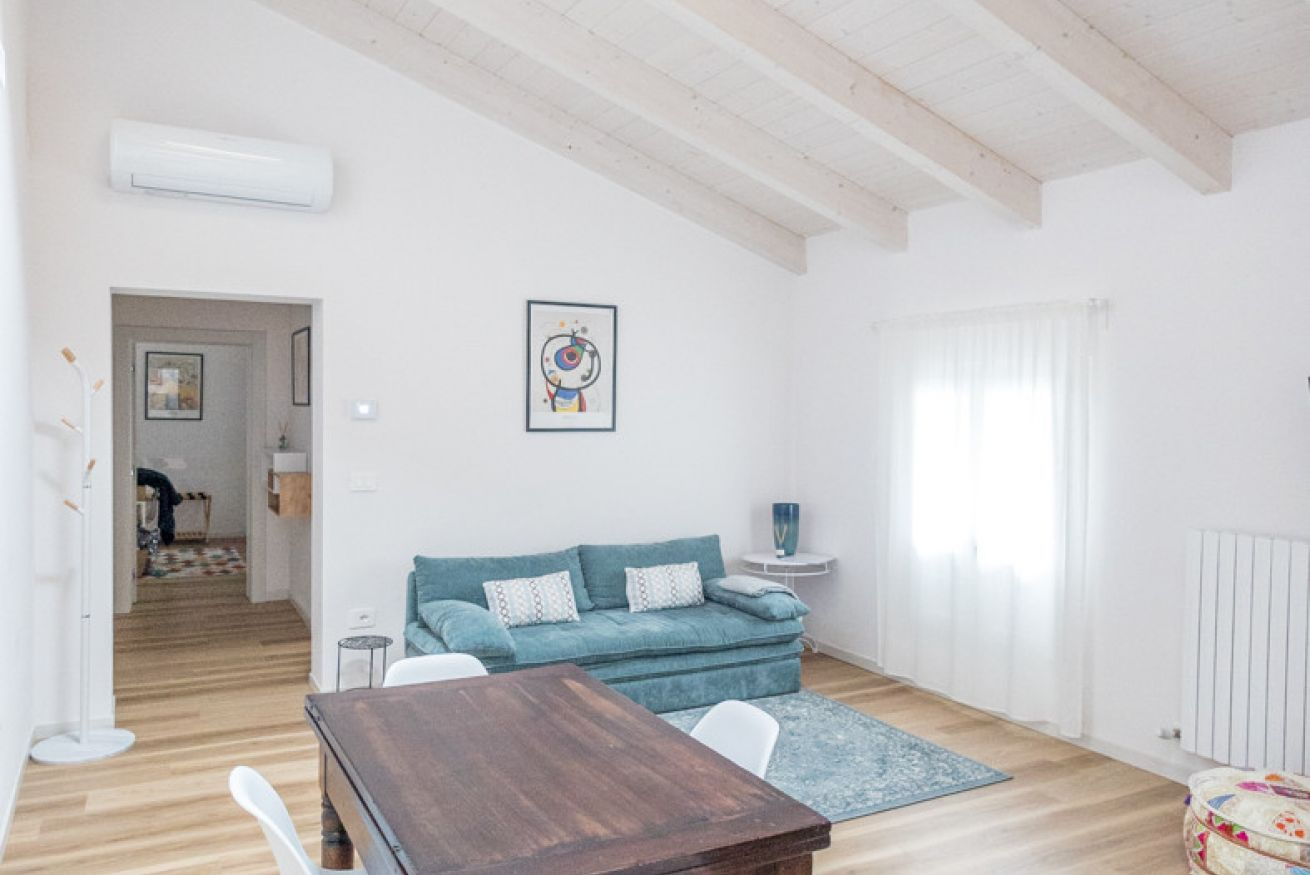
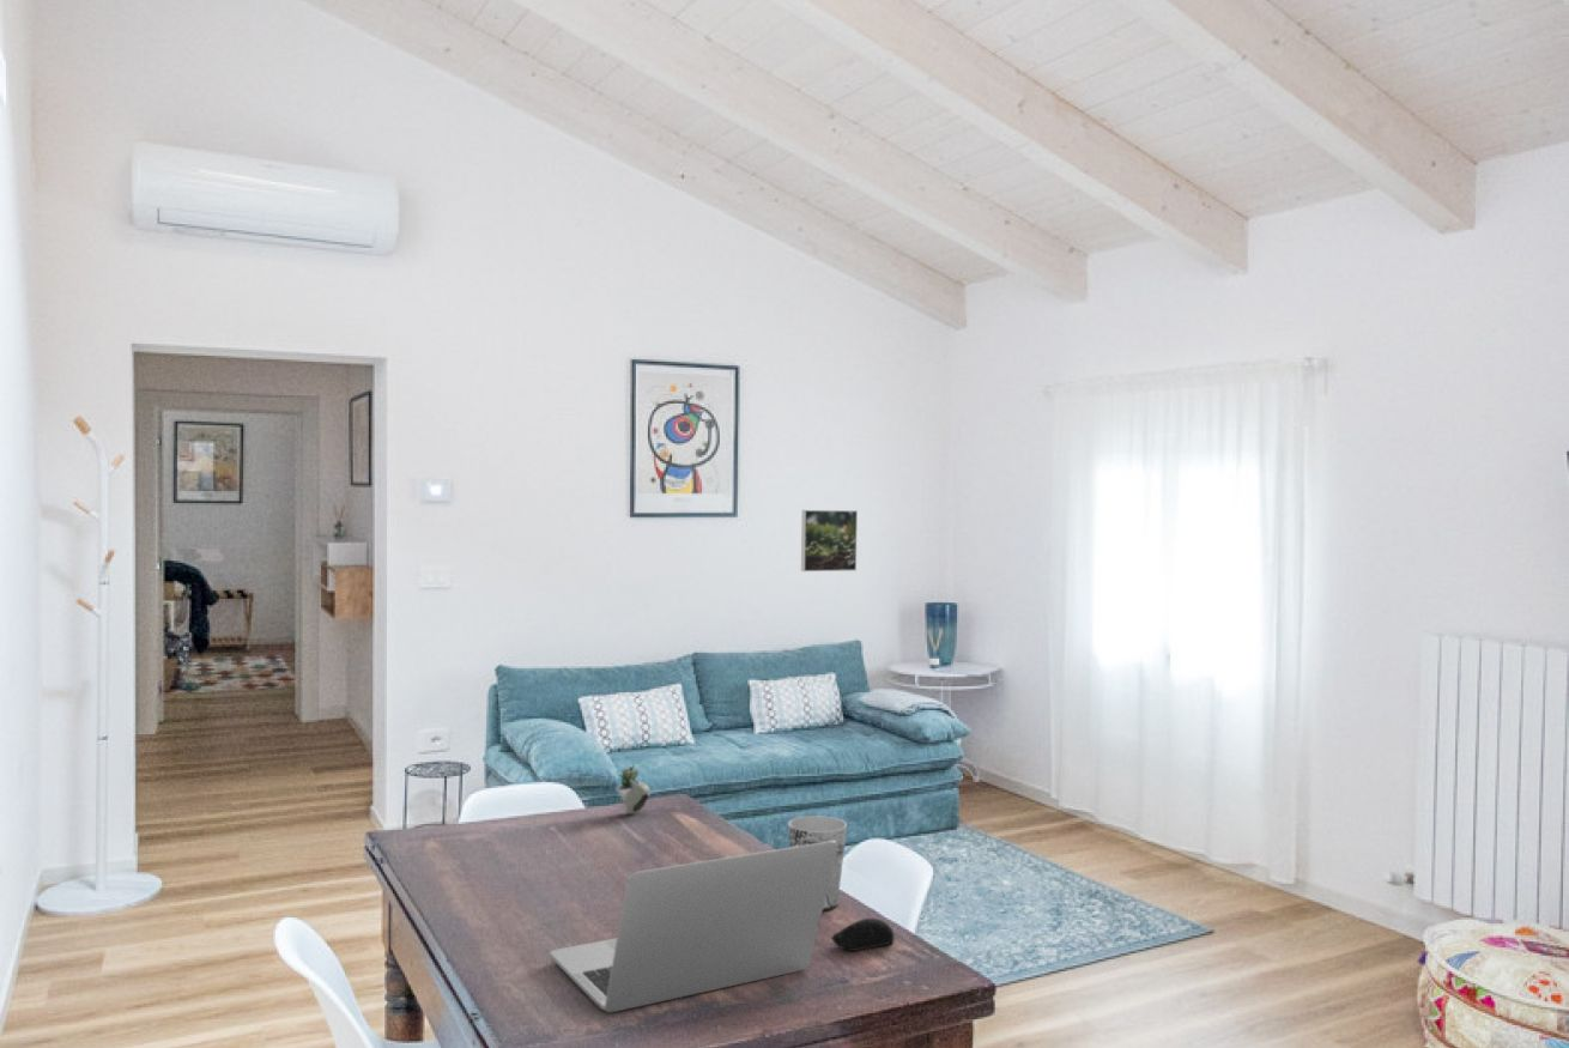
+ computer mouse [831,917,895,952]
+ laptop [549,841,837,1013]
+ cup [787,814,848,911]
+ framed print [800,509,859,573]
+ succulent plant [613,762,652,814]
